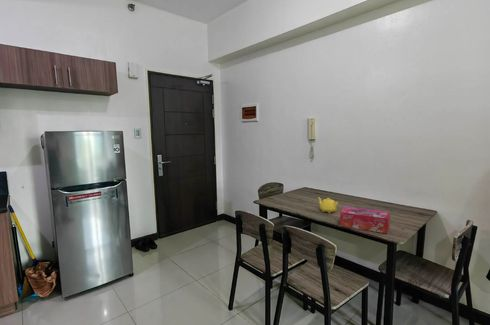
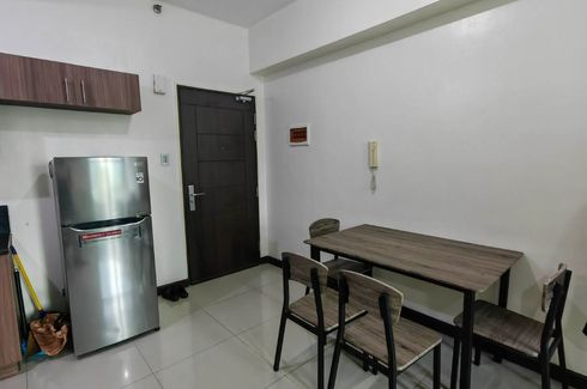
- tissue box [339,206,391,235]
- teapot [317,196,339,214]
